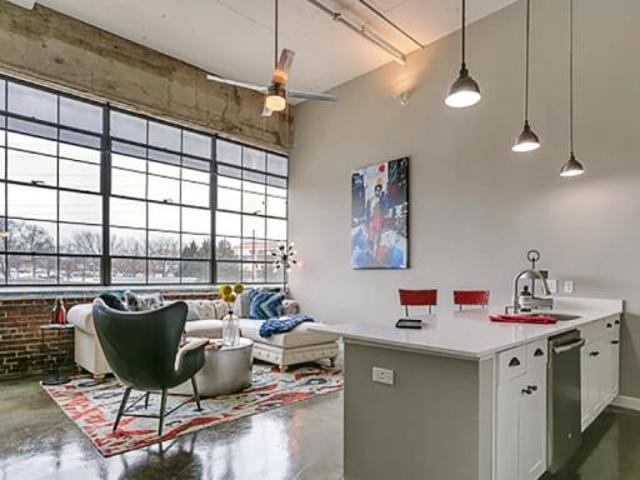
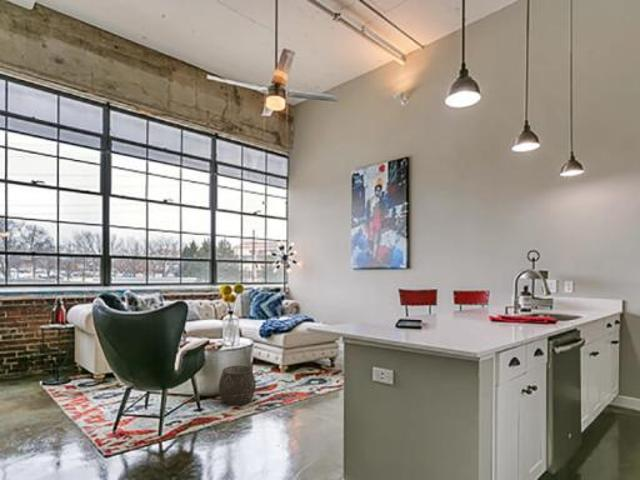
+ woven basket [217,365,257,407]
